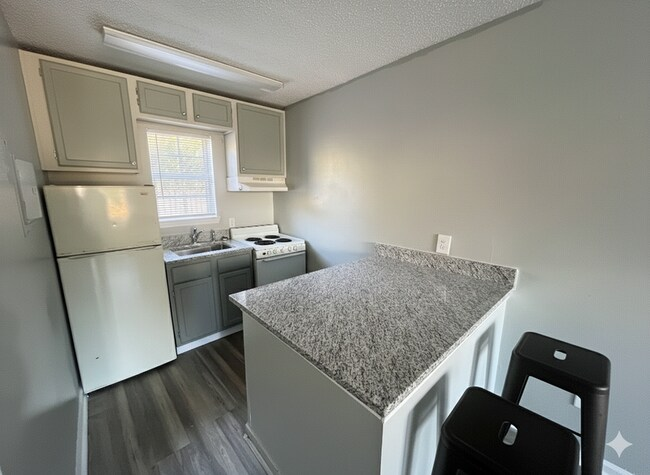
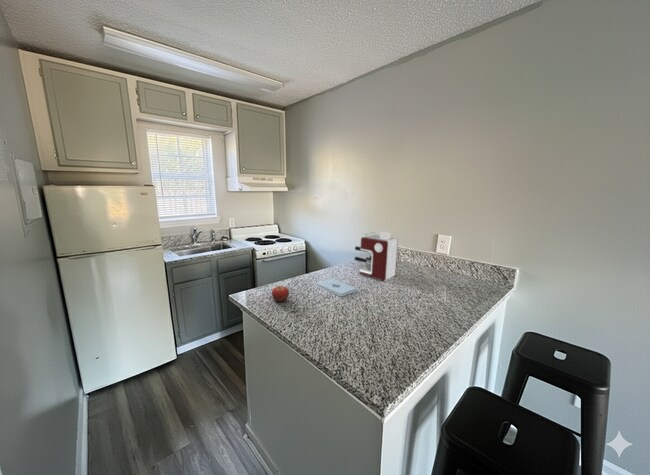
+ notepad [315,277,358,297]
+ fruit [271,285,290,303]
+ coffee maker [354,231,399,282]
